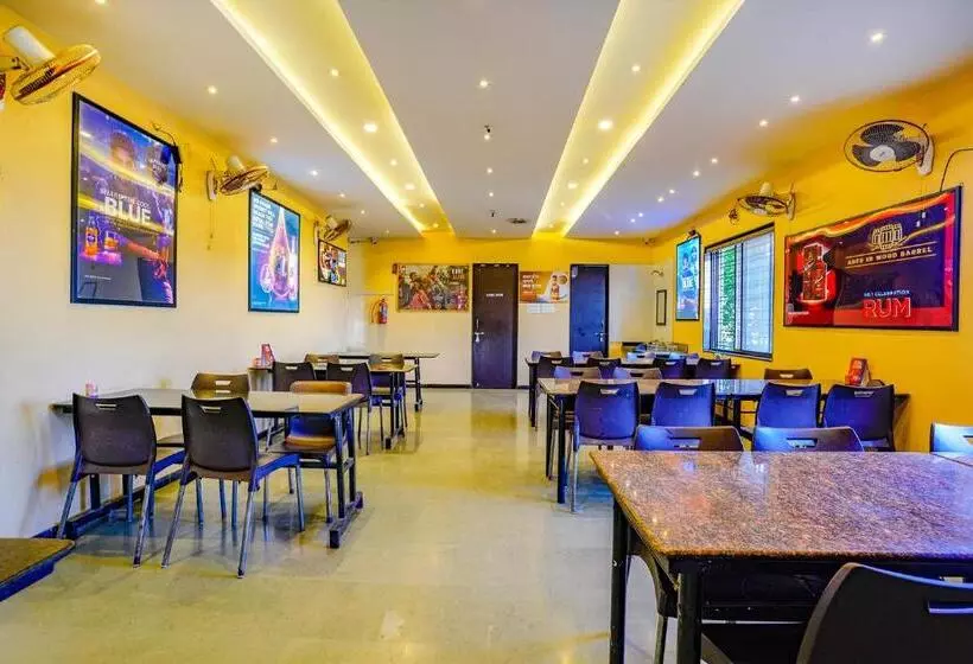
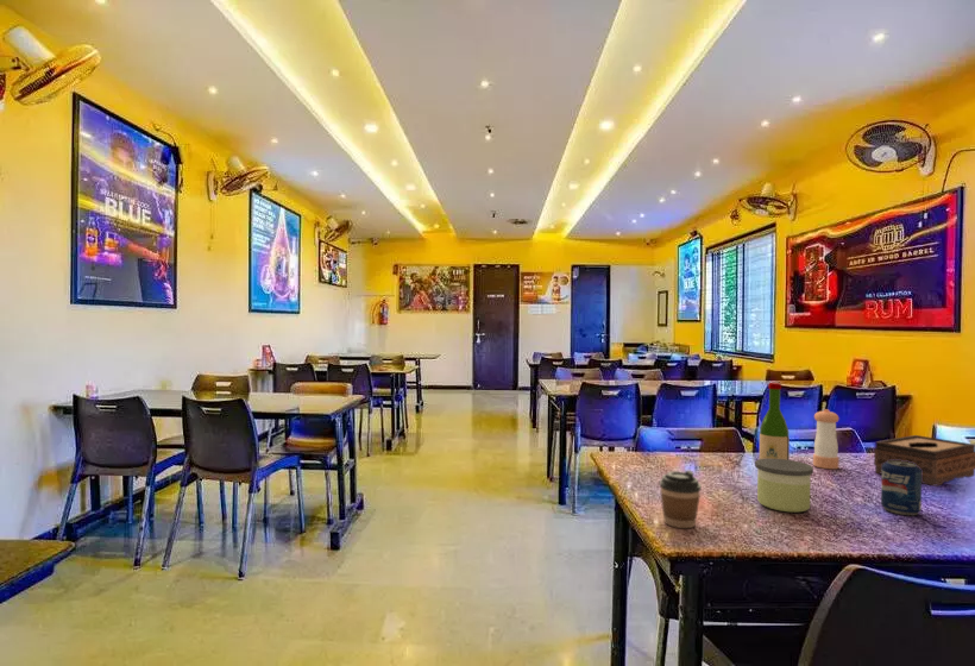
+ tissue box [873,434,975,488]
+ beverage can [880,460,923,516]
+ pepper shaker [812,408,841,470]
+ wine bottle [757,382,791,460]
+ coffee cup [659,469,703,529]
+ candle [754,458,814,514]
